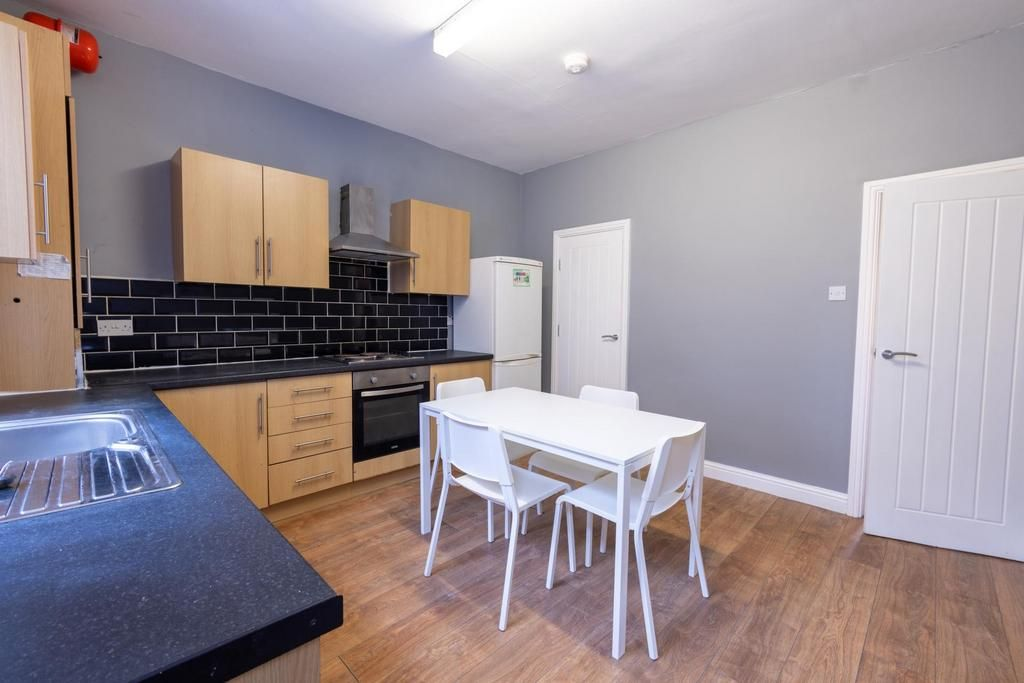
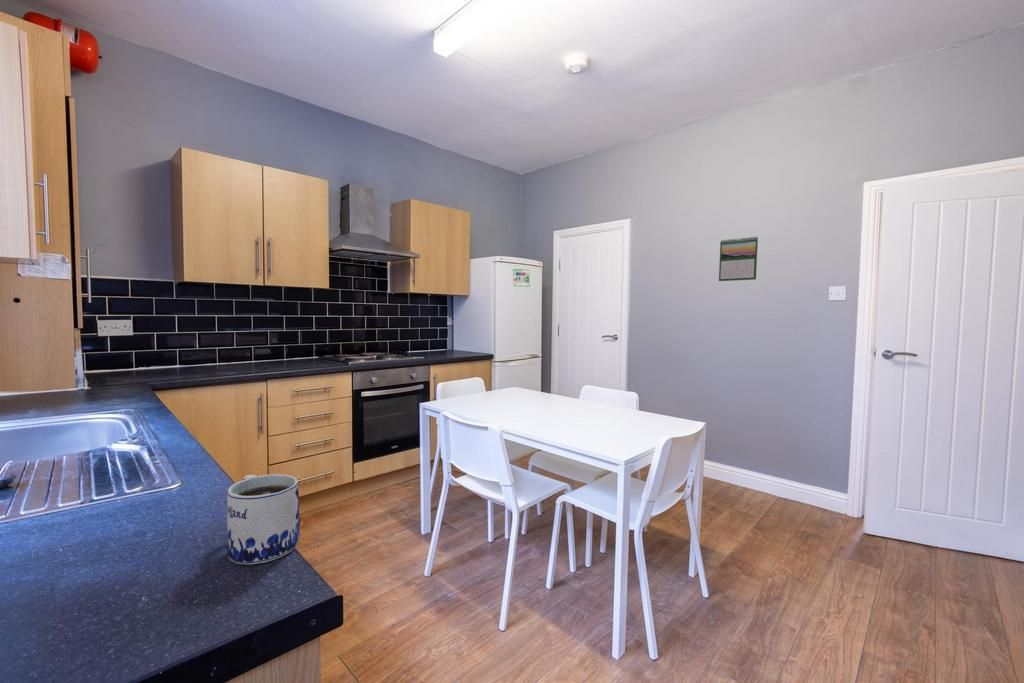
+ calendar [718,236,759,282]
+ mug [226,473,301,565]
